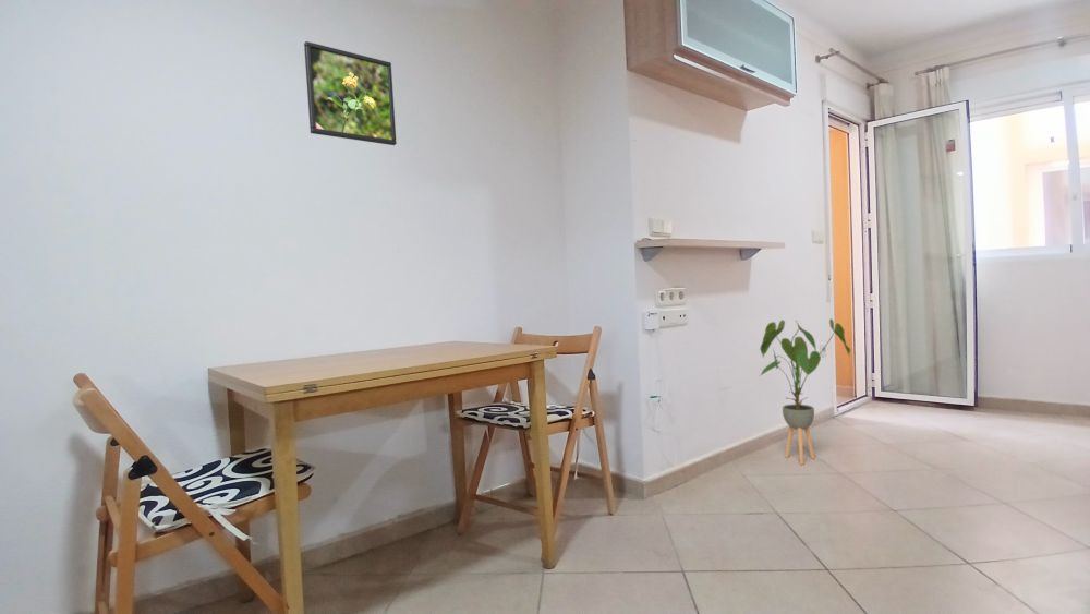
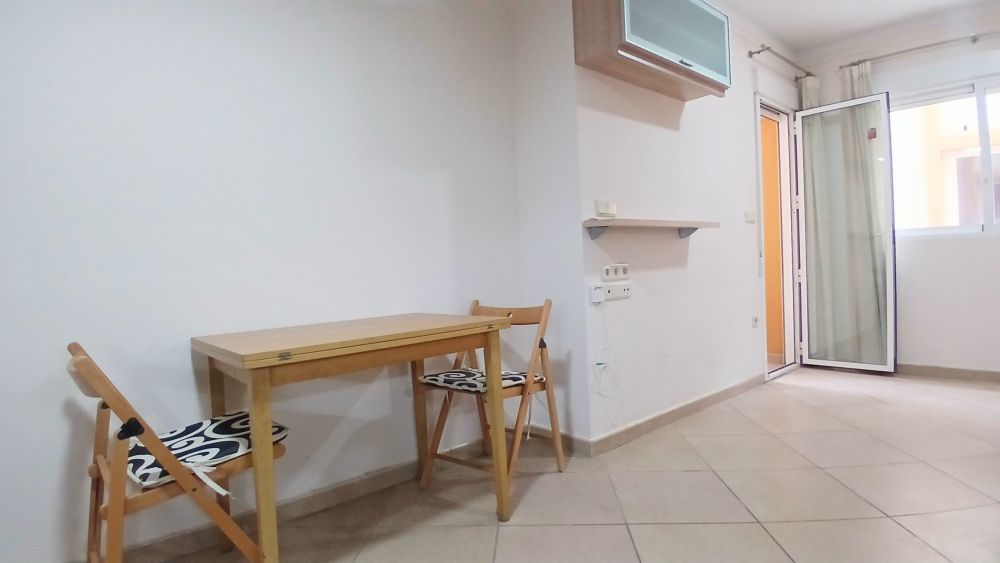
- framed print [303,40,398,146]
- house plant [759,317,851,466]
